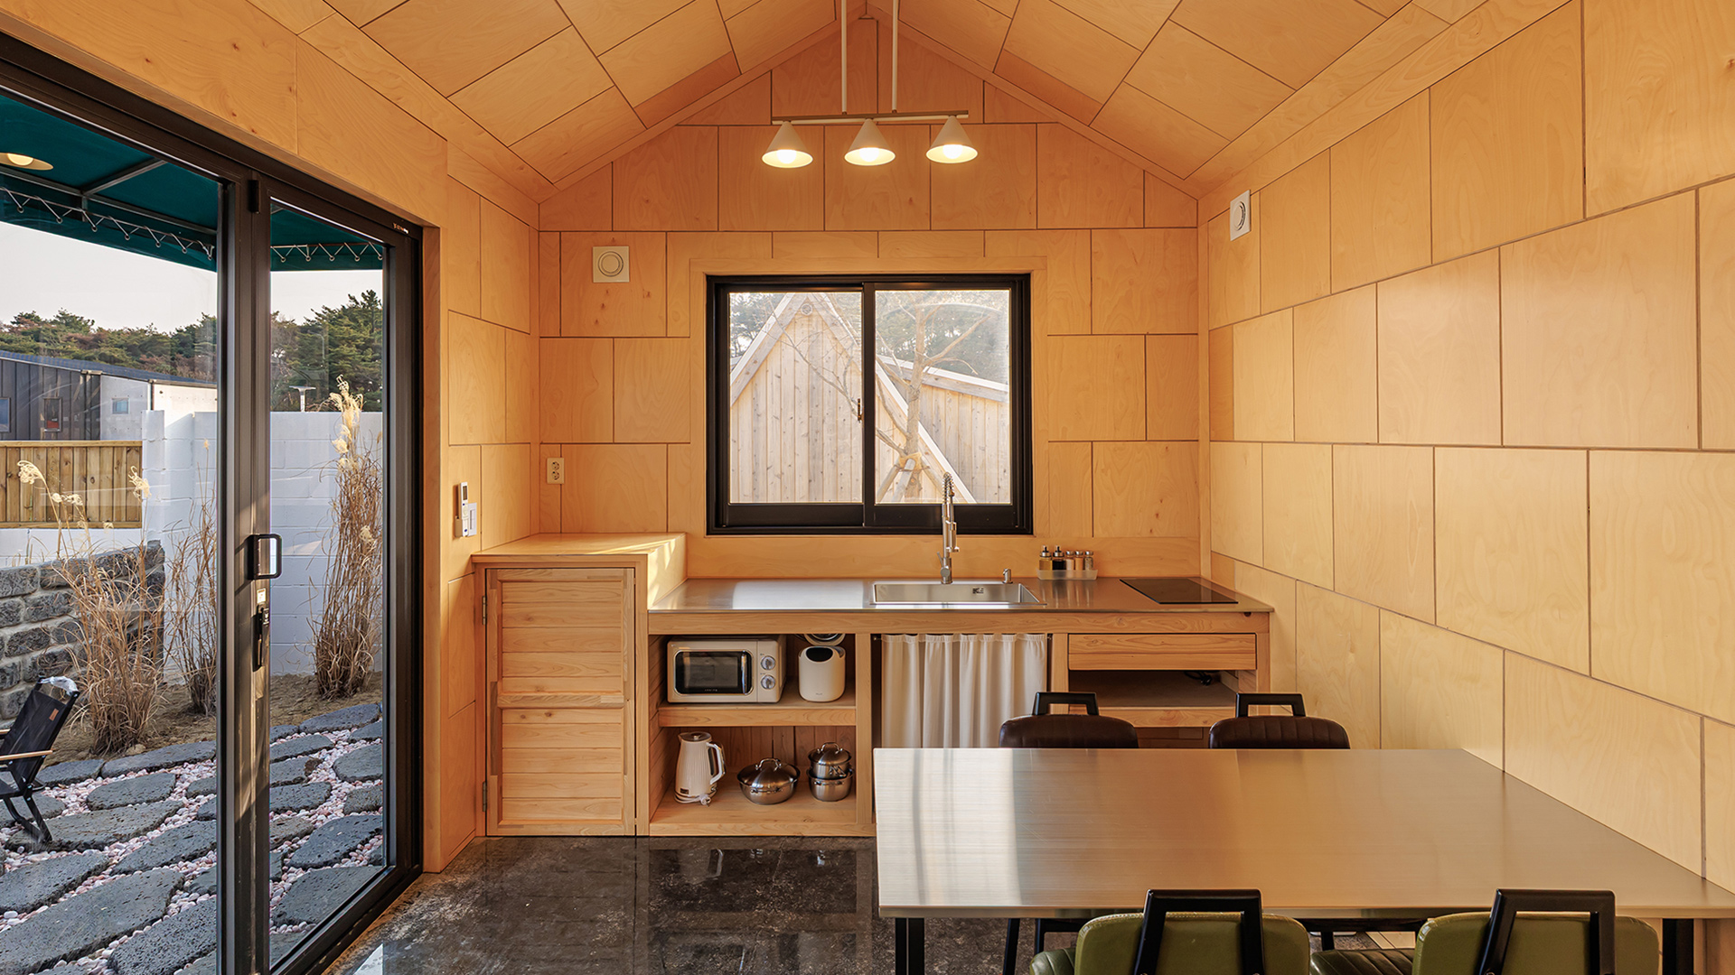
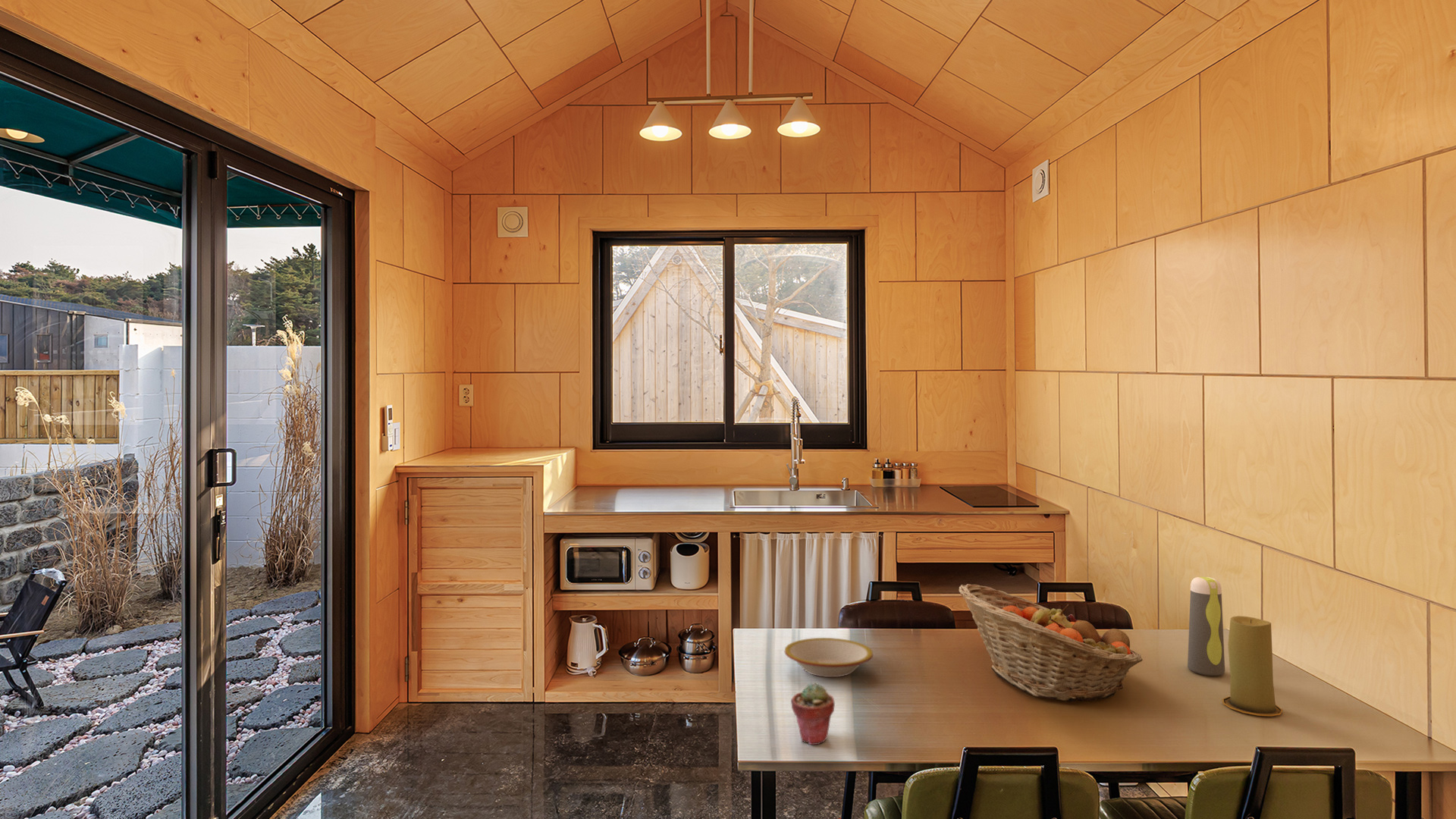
+ bowl [784,637,874,678]
+ water bottle [1187,576,1225,676]
+ candle [1222,615,1283,717]
+ potted succulent [790,682,836,745]
+ fruit basket [959,583,1144,702]
